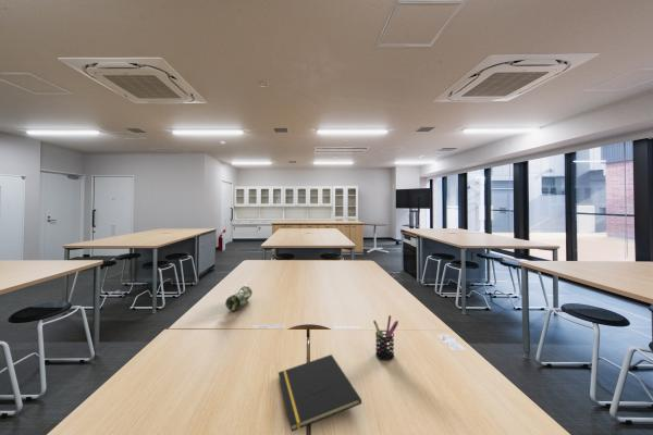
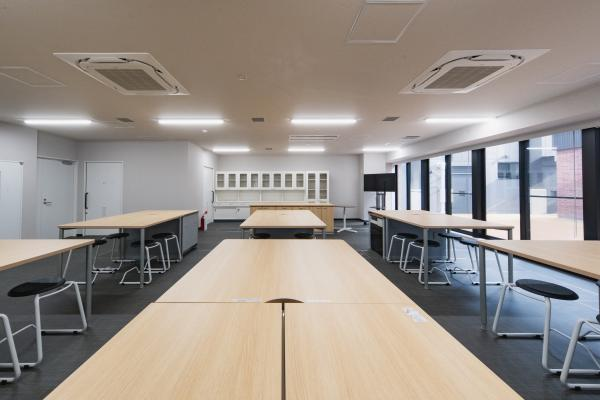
- pencil case [224,285,254,312]
- pen holder [372,314,399,361]
- notepad [278,353,362,433]
